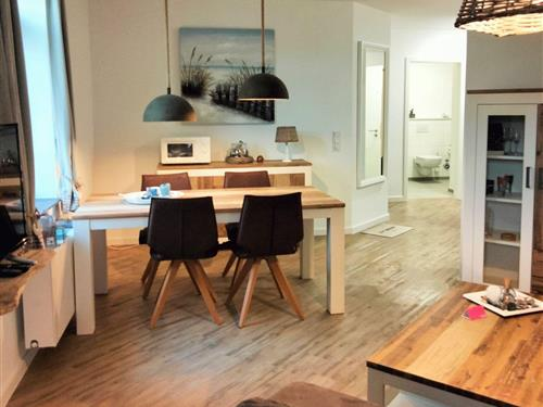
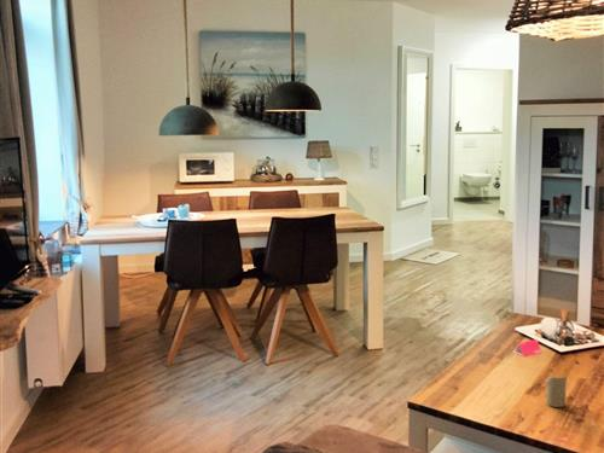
+ candle [544,374,568,408]
